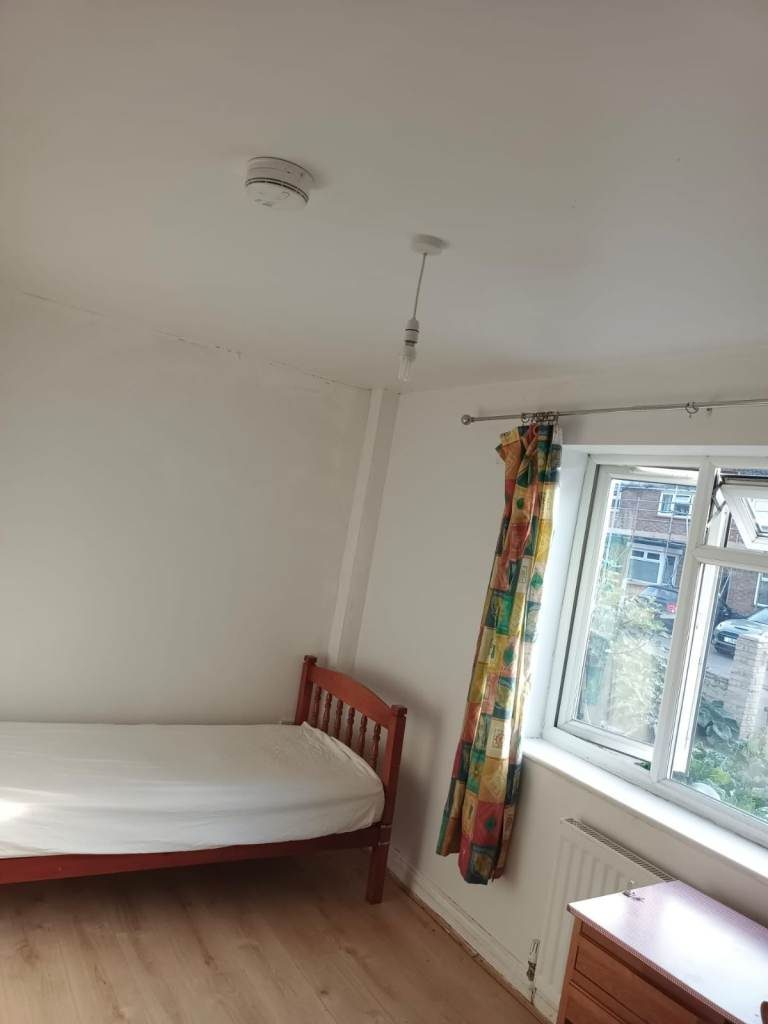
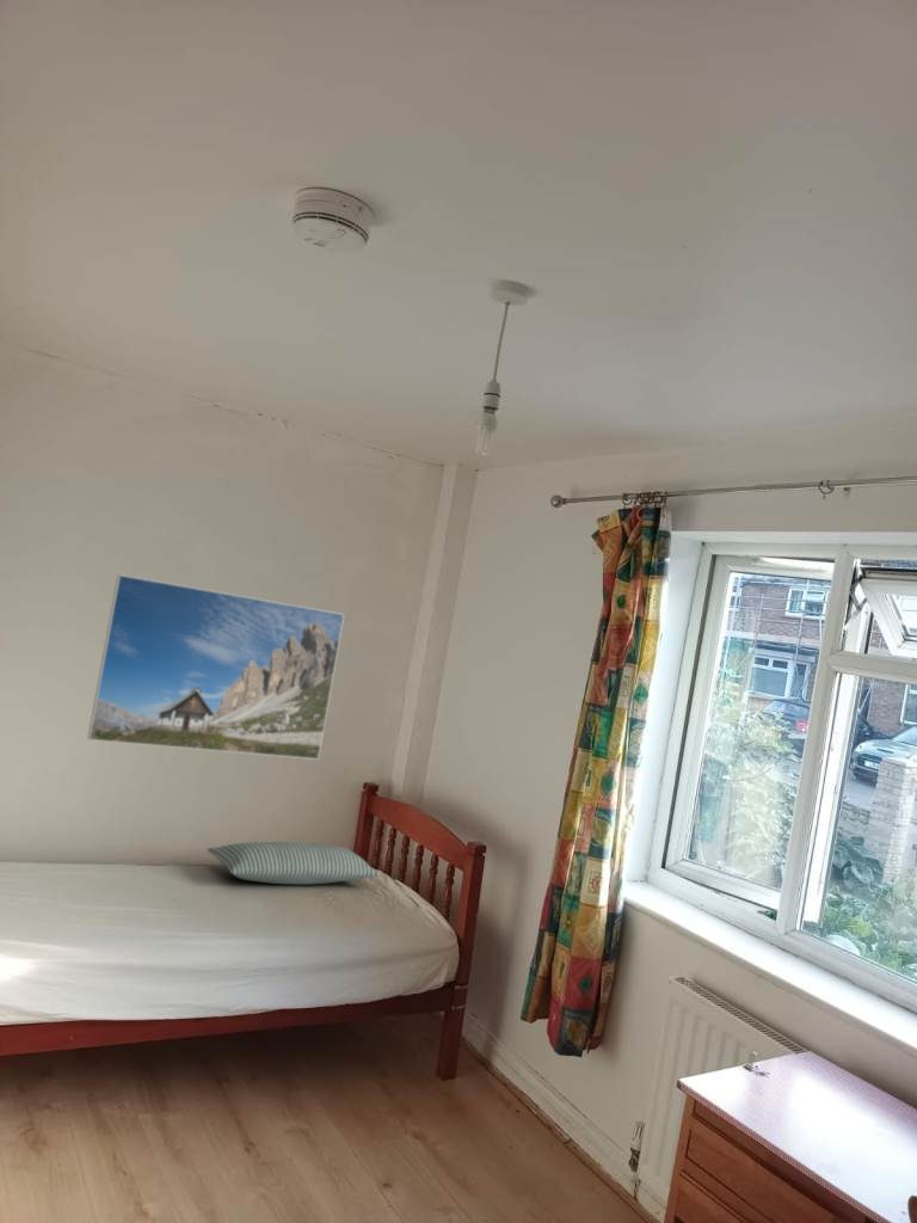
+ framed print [86,573,346,761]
+ pillow [207,841,382,885]
